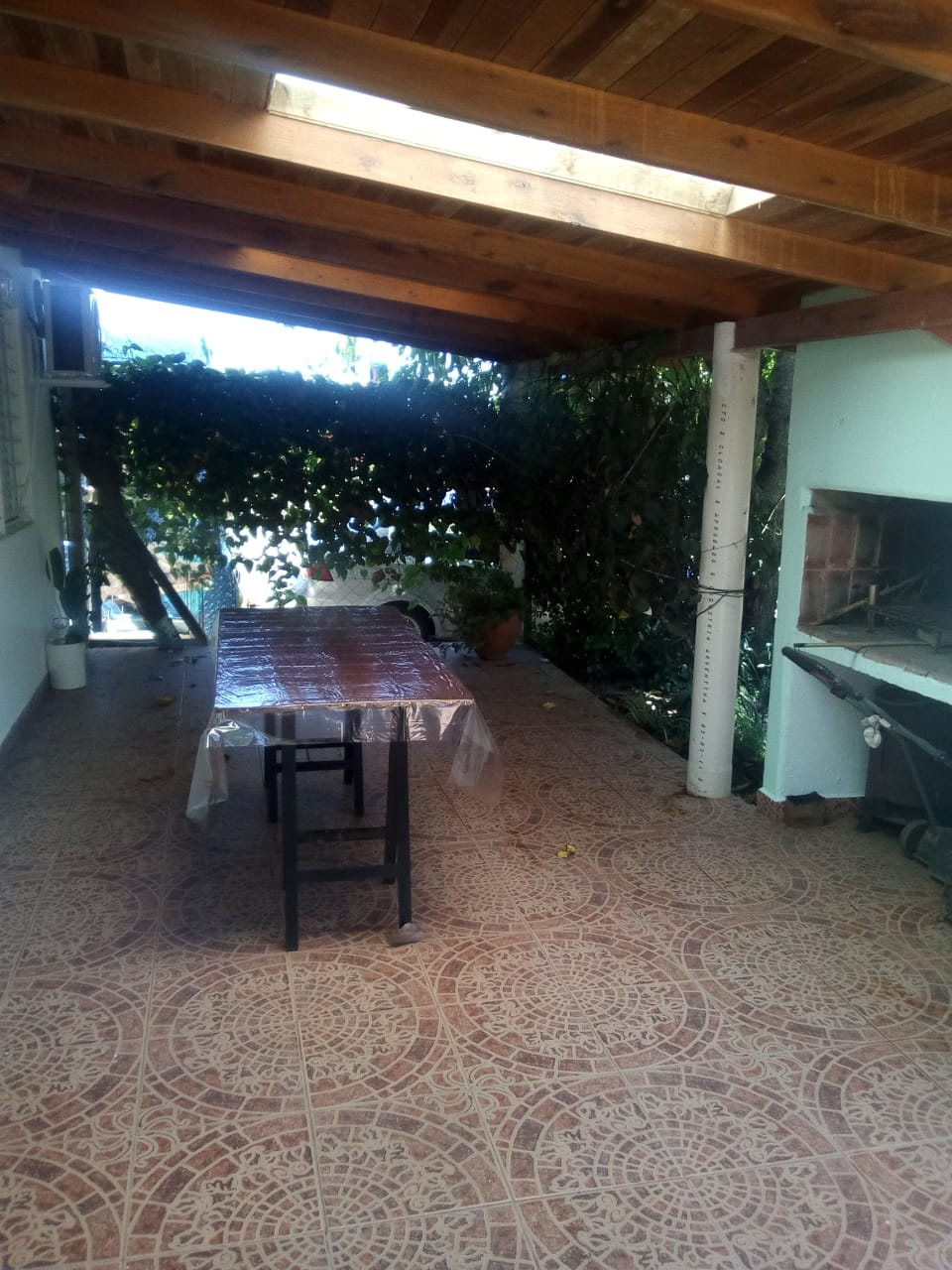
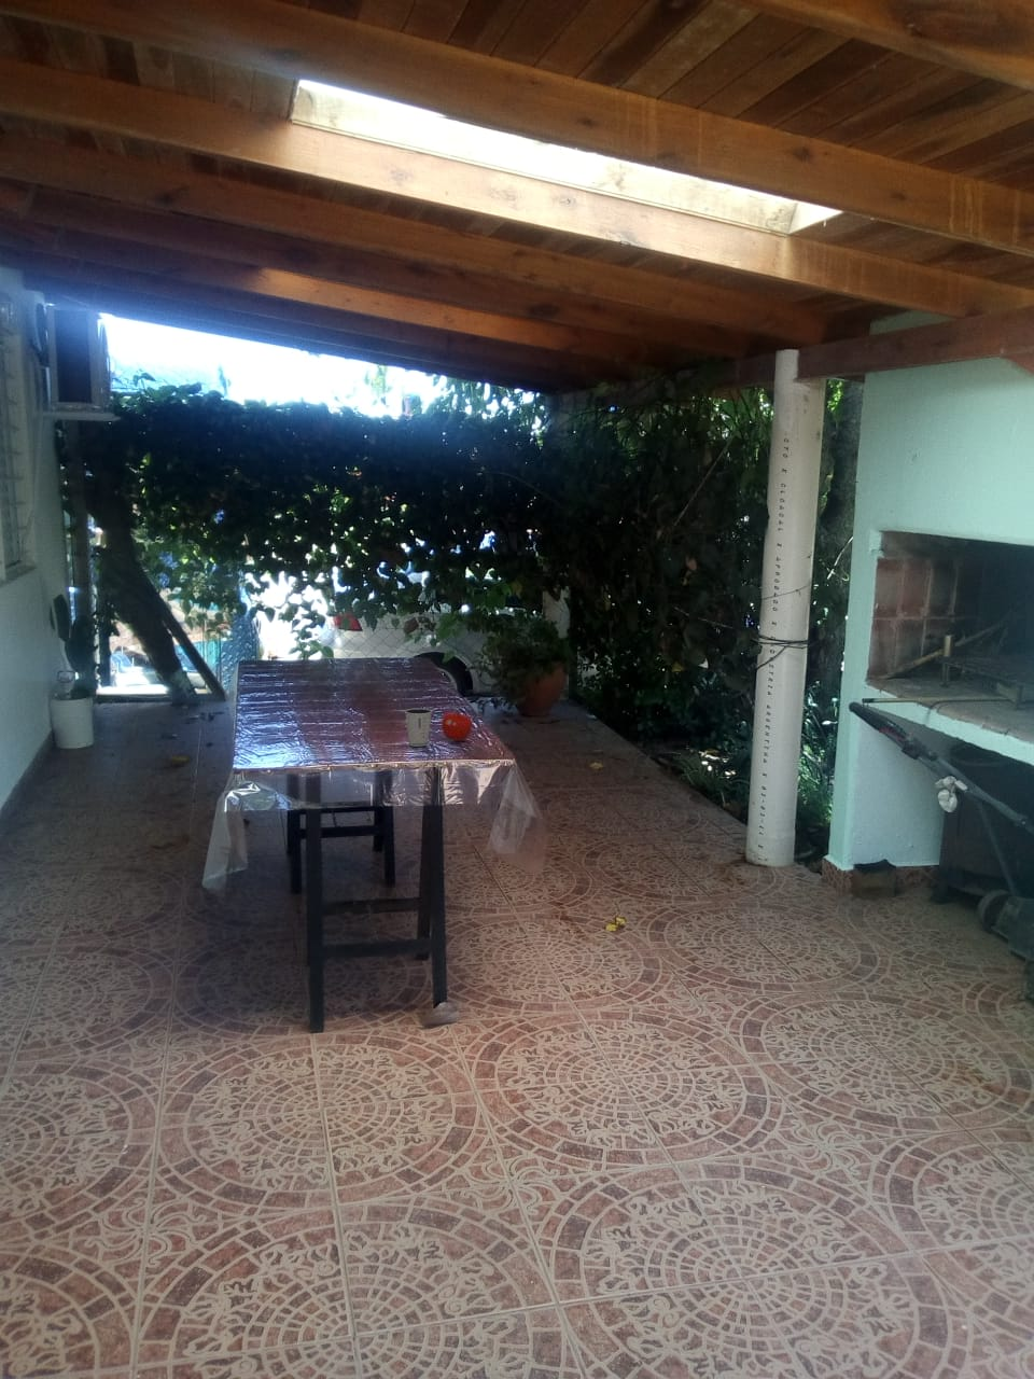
+ dixie cup [404,707,433,748]
+ fruit [441,710,472,743]
